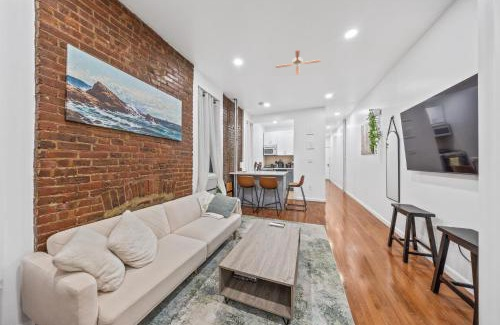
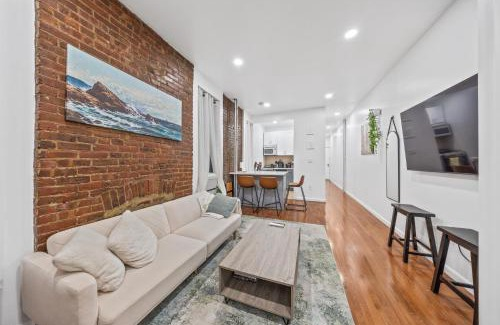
- ceiling fan [275,49,322,76]
